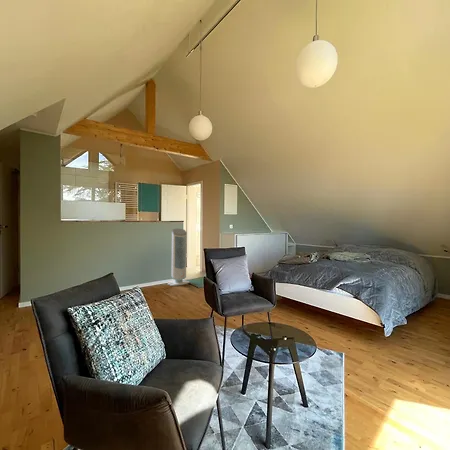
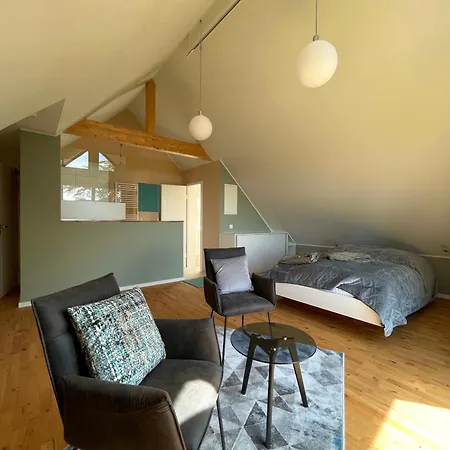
- air purifier [167,228,191,287]
